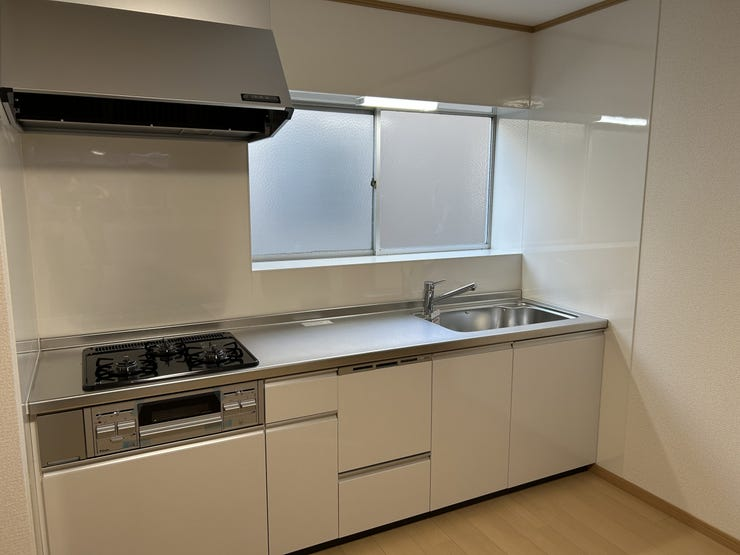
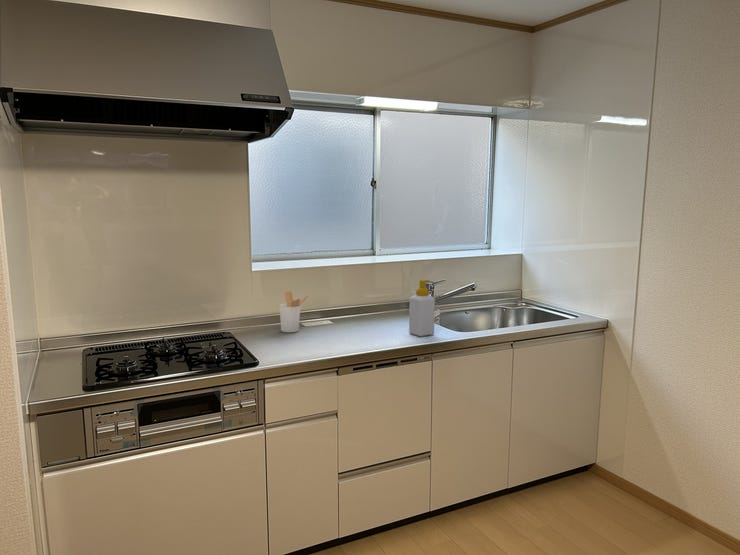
+ utensil holder [278,290,310,333]
+ soap bottle [408,279,436,337]
